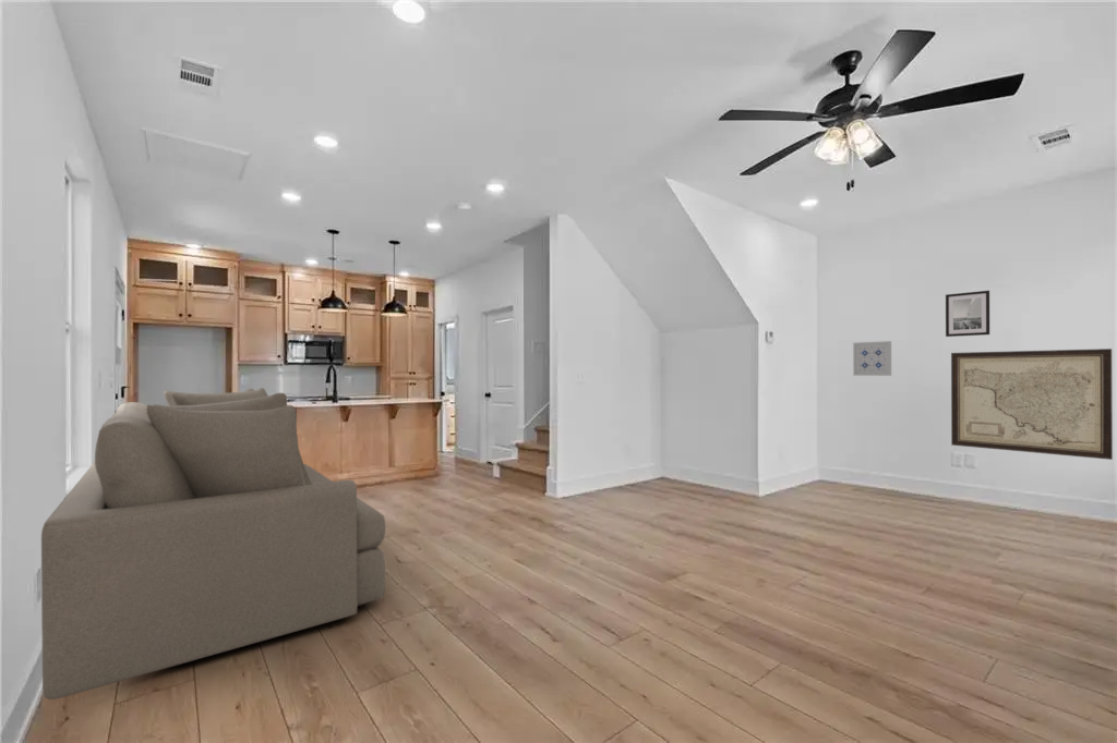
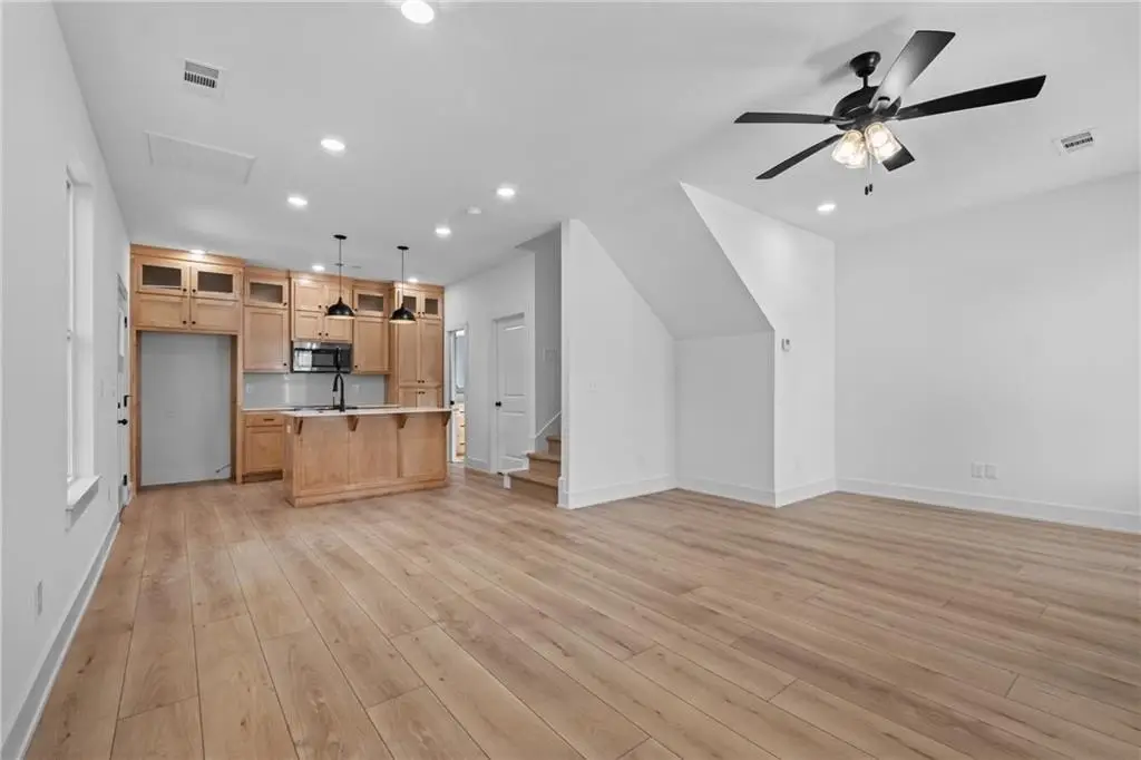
- sofa [40,387,386,701]
- wall art [950,348,1114,461]
- wall art [945,290,990,338]
- wall art [852,340,892,377]
